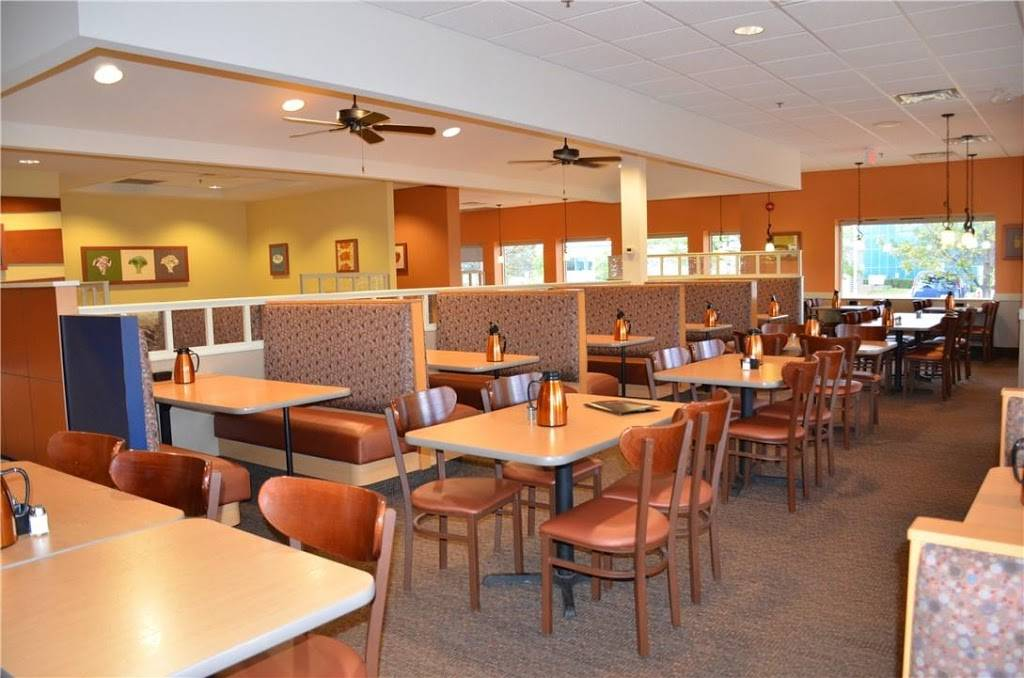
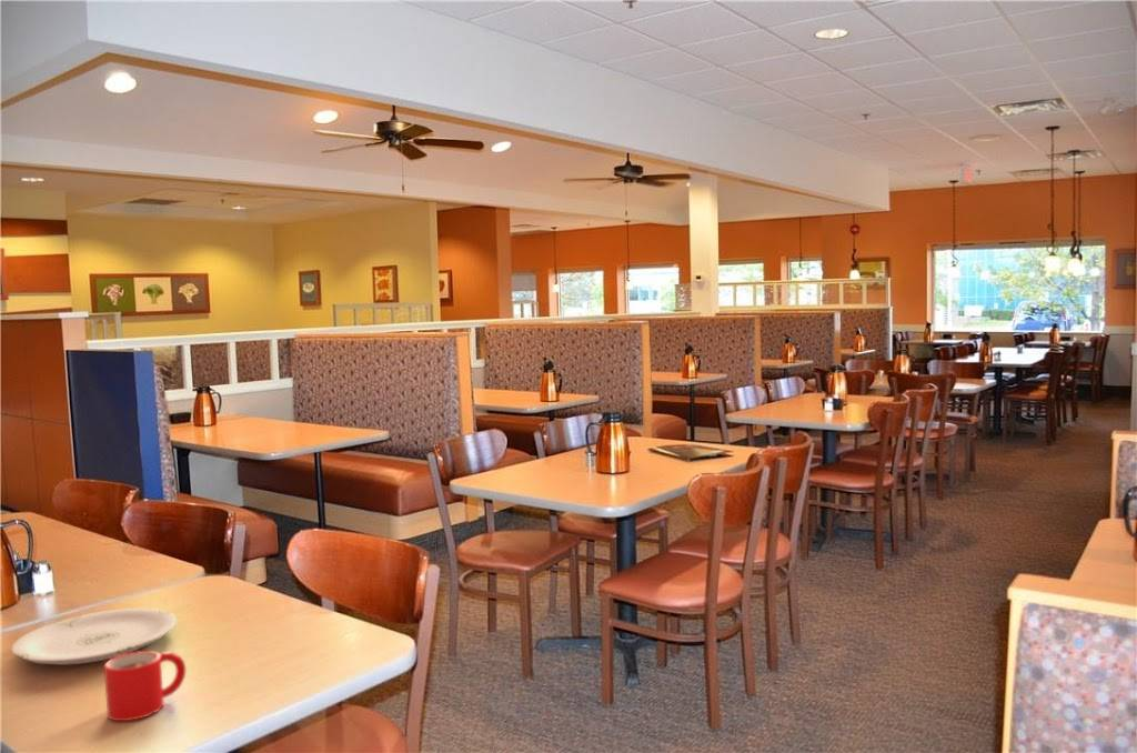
+ mug [103,650,187,722]
+ plate [10,608,178,665]
